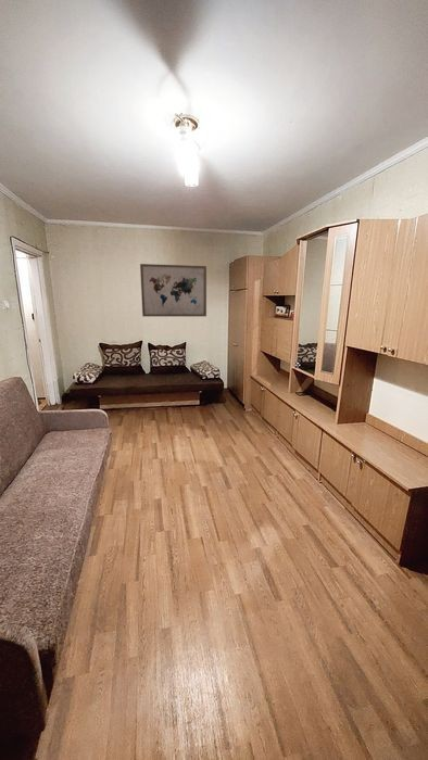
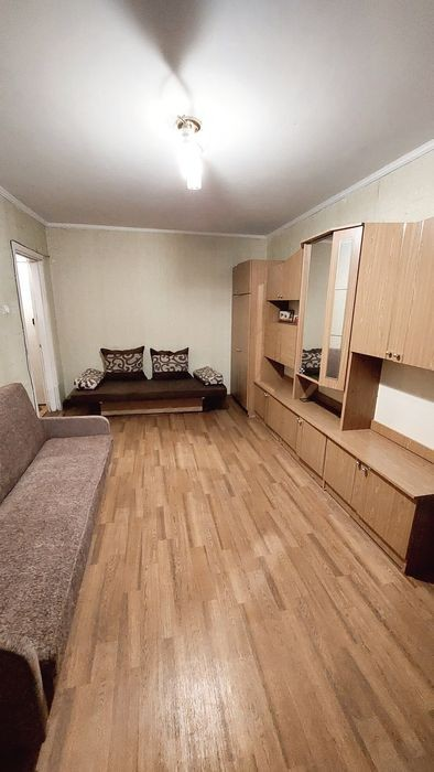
- wall art [139,263,207,317]
